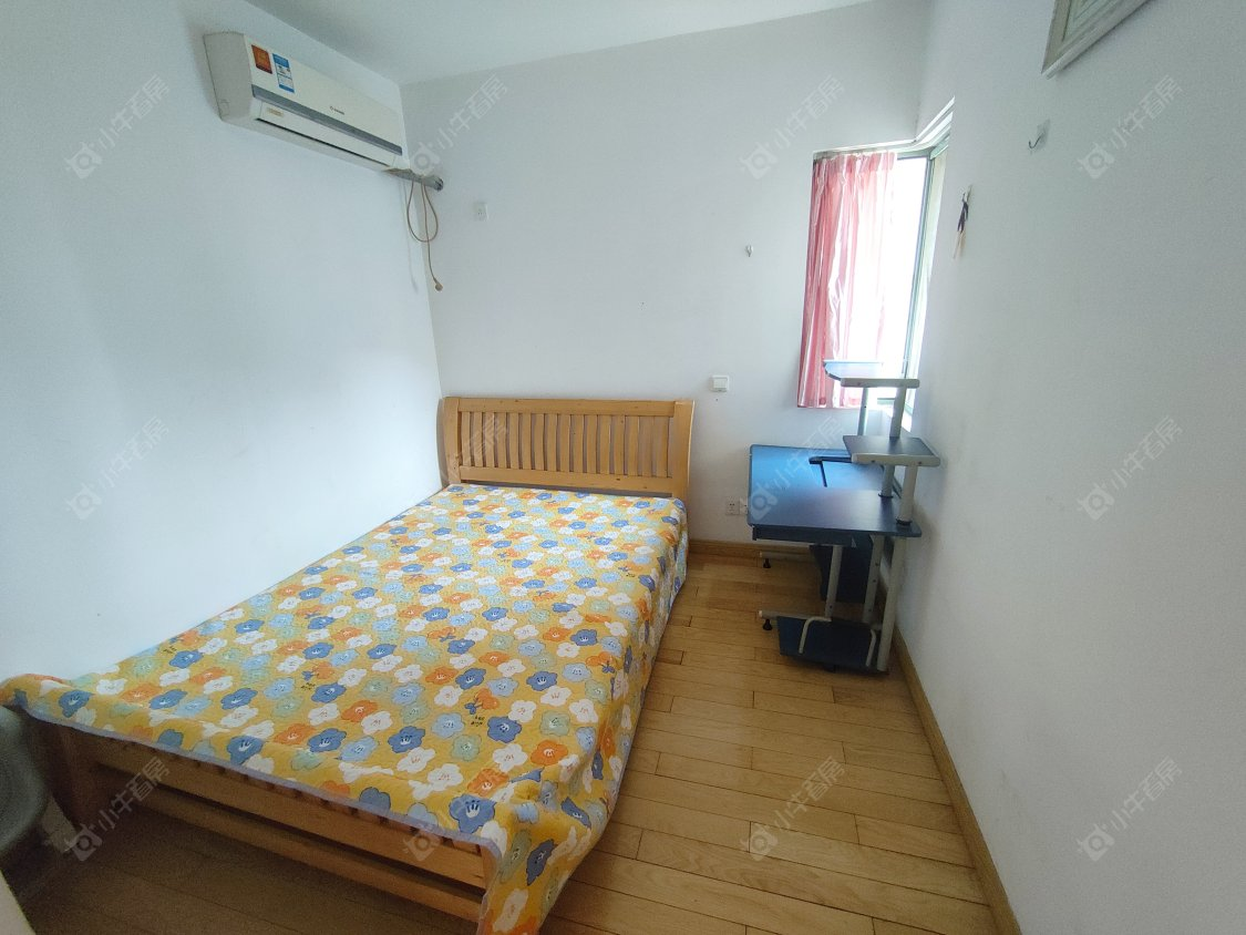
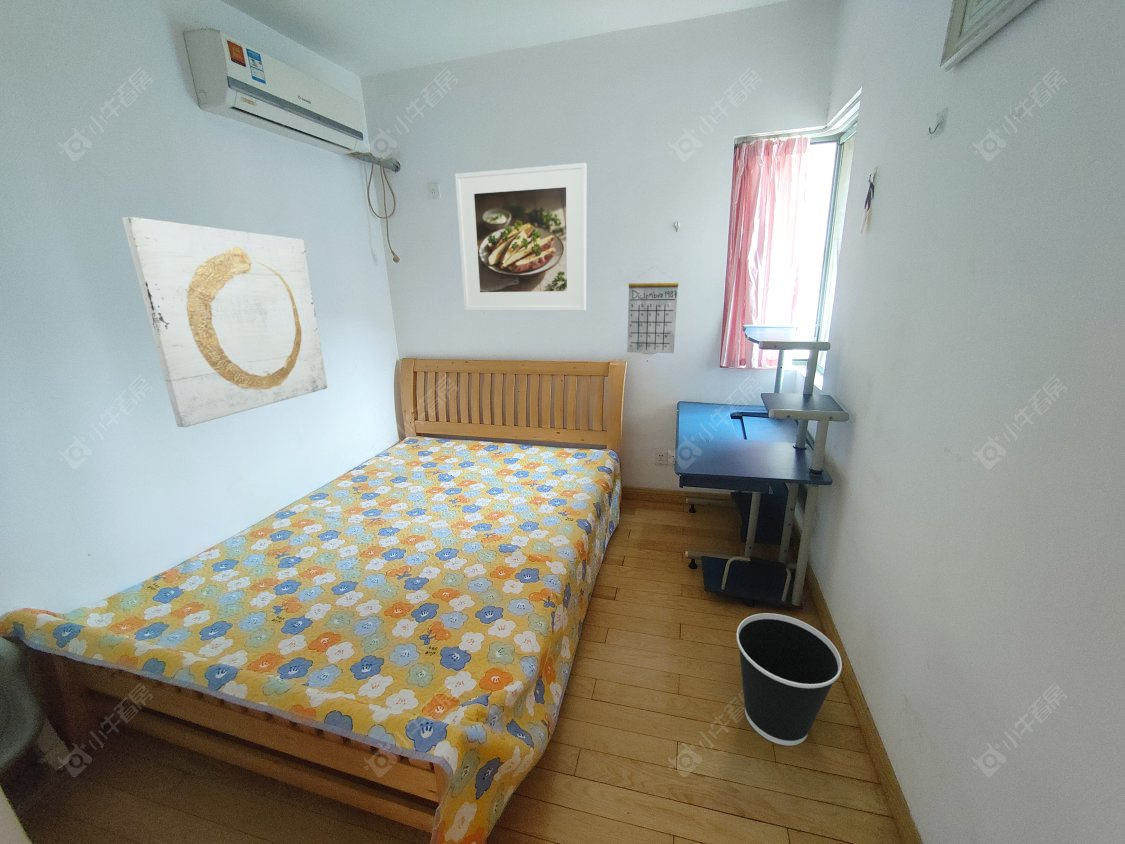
+ calendar [626,266,679,354]
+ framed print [454,162,587,312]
+ wall art [121,216,328,428]
+ wastebasket [736,612,843,747]
